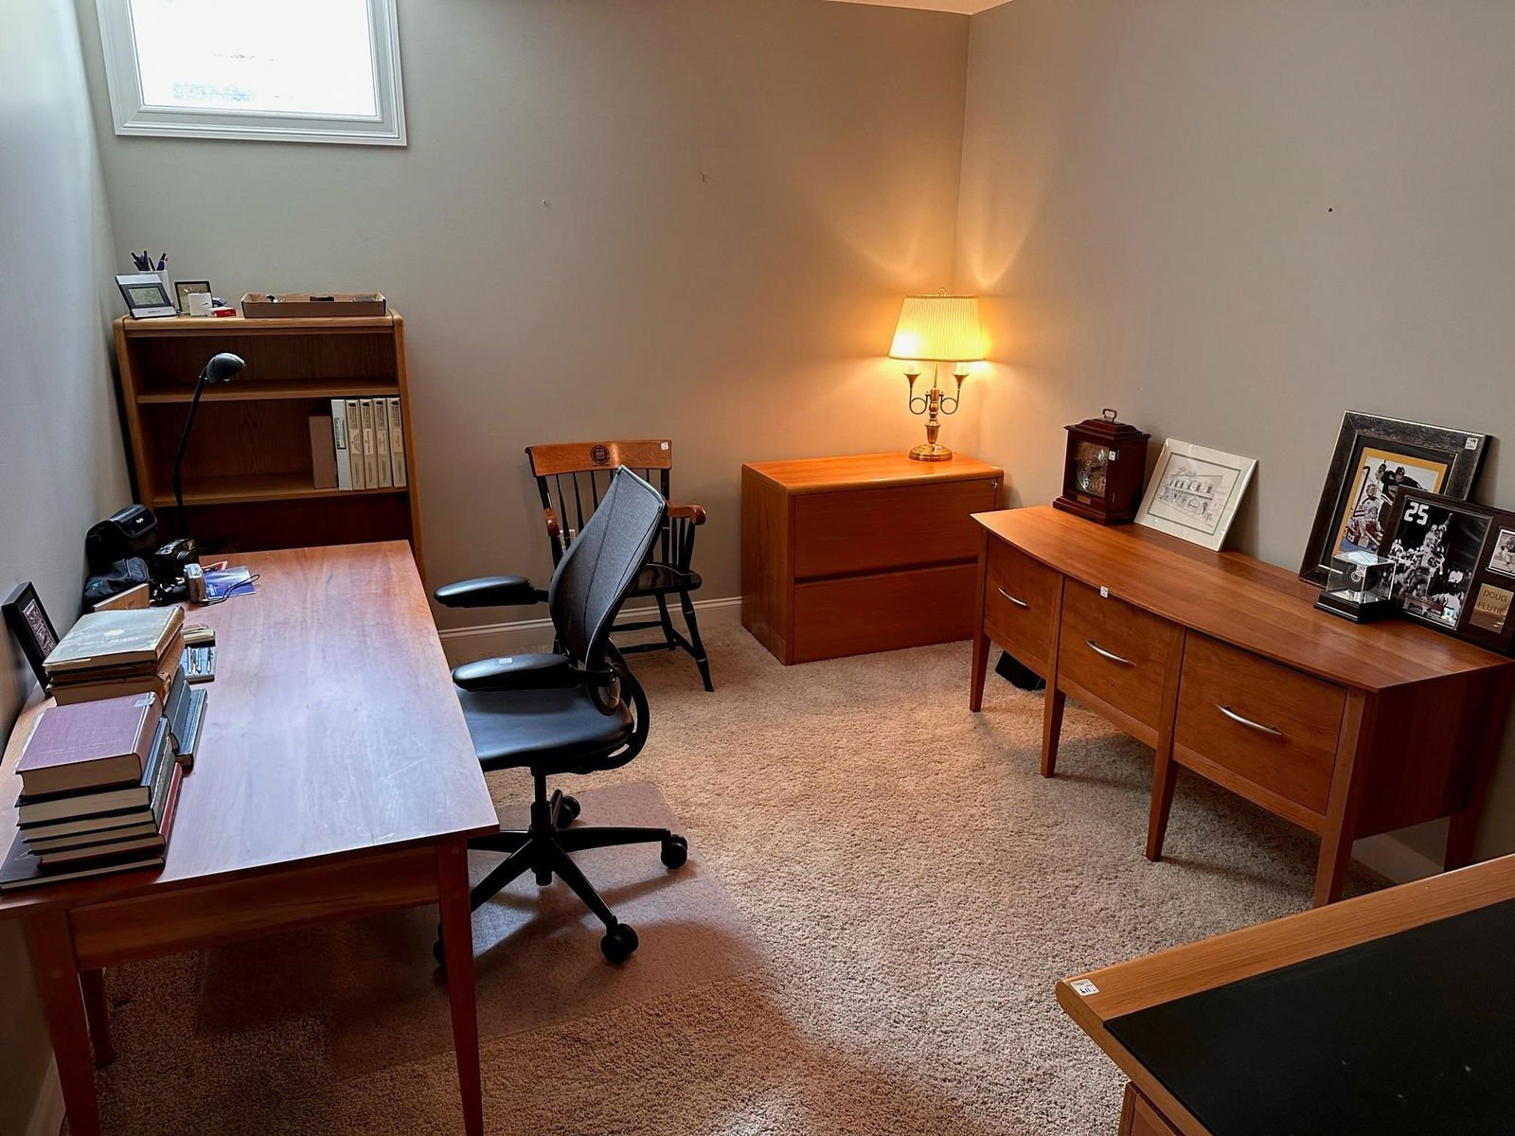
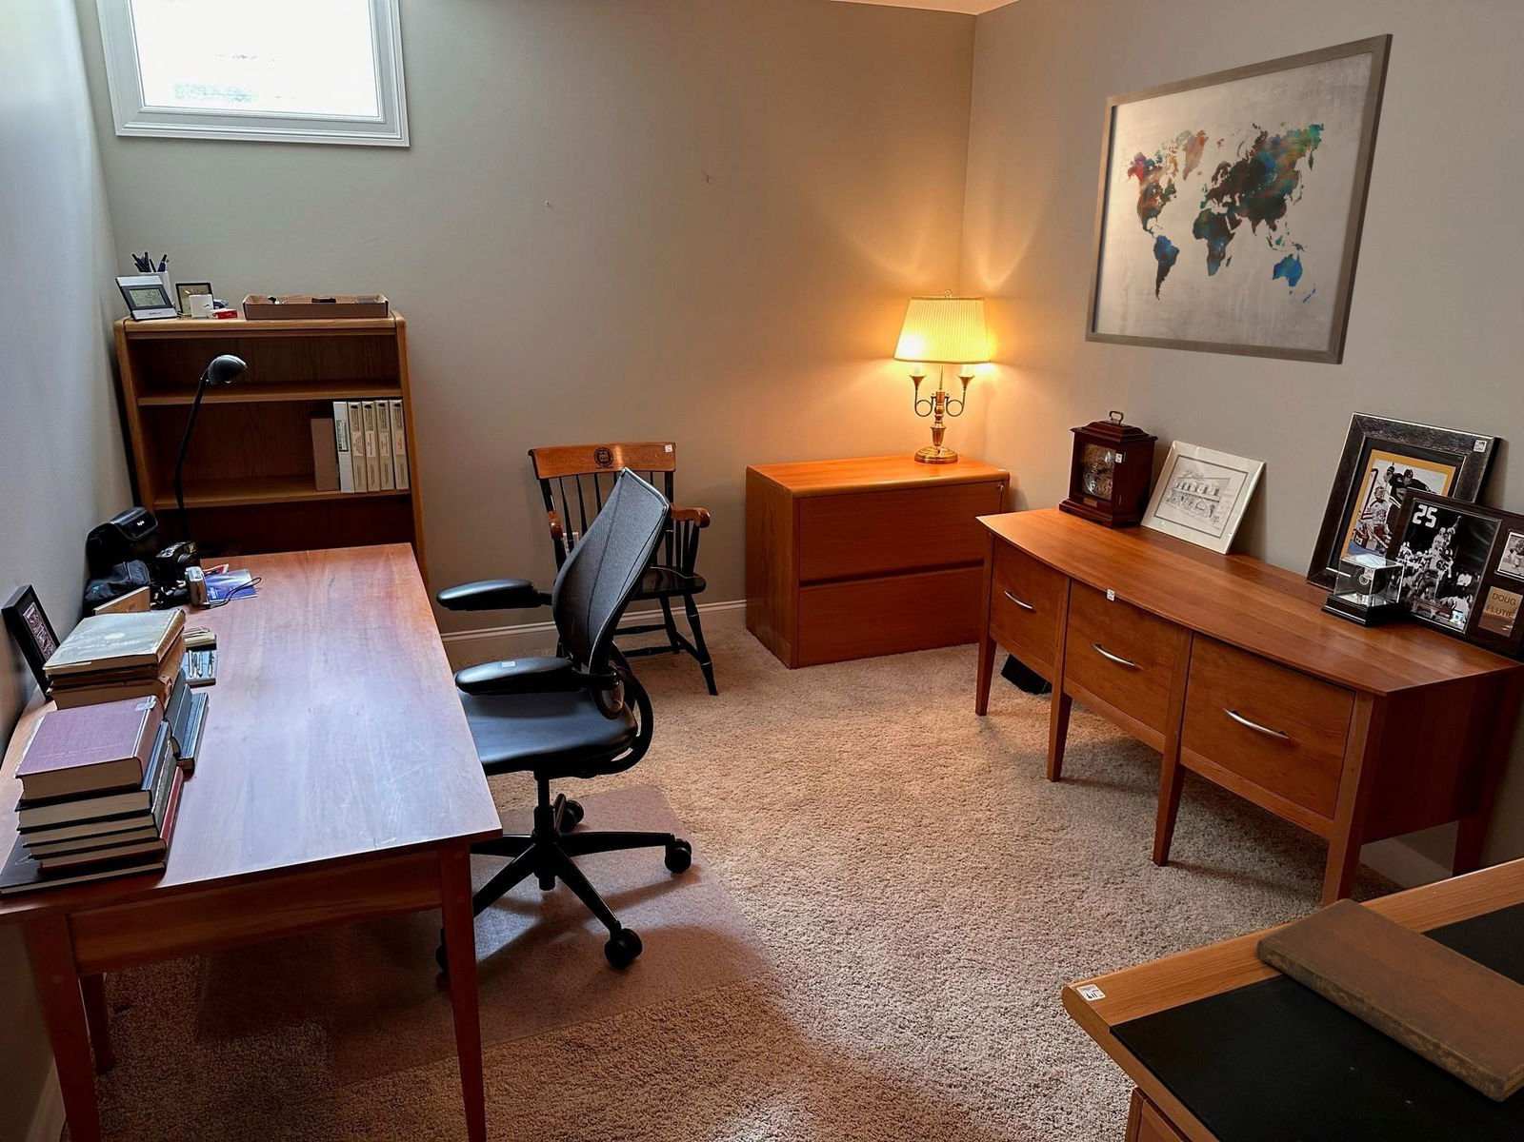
+ notebook [1255,897,1524,1102]
+ wall art [1084,32,1393,366]
